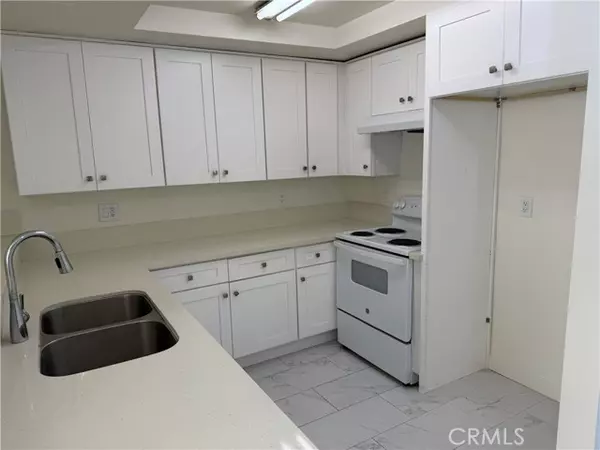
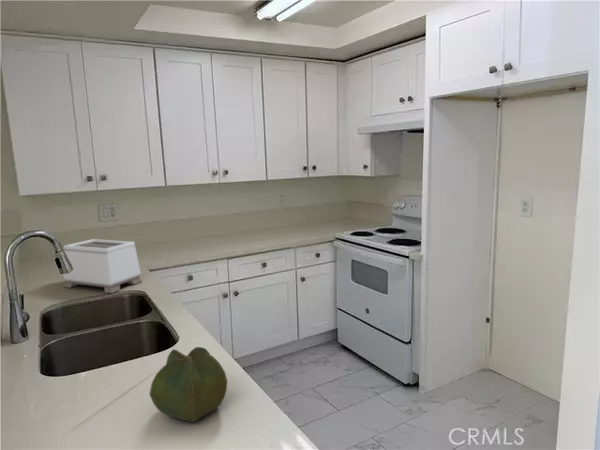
+ cabbage [149,346,228,423]
+ toaster [63,238,143,294]
